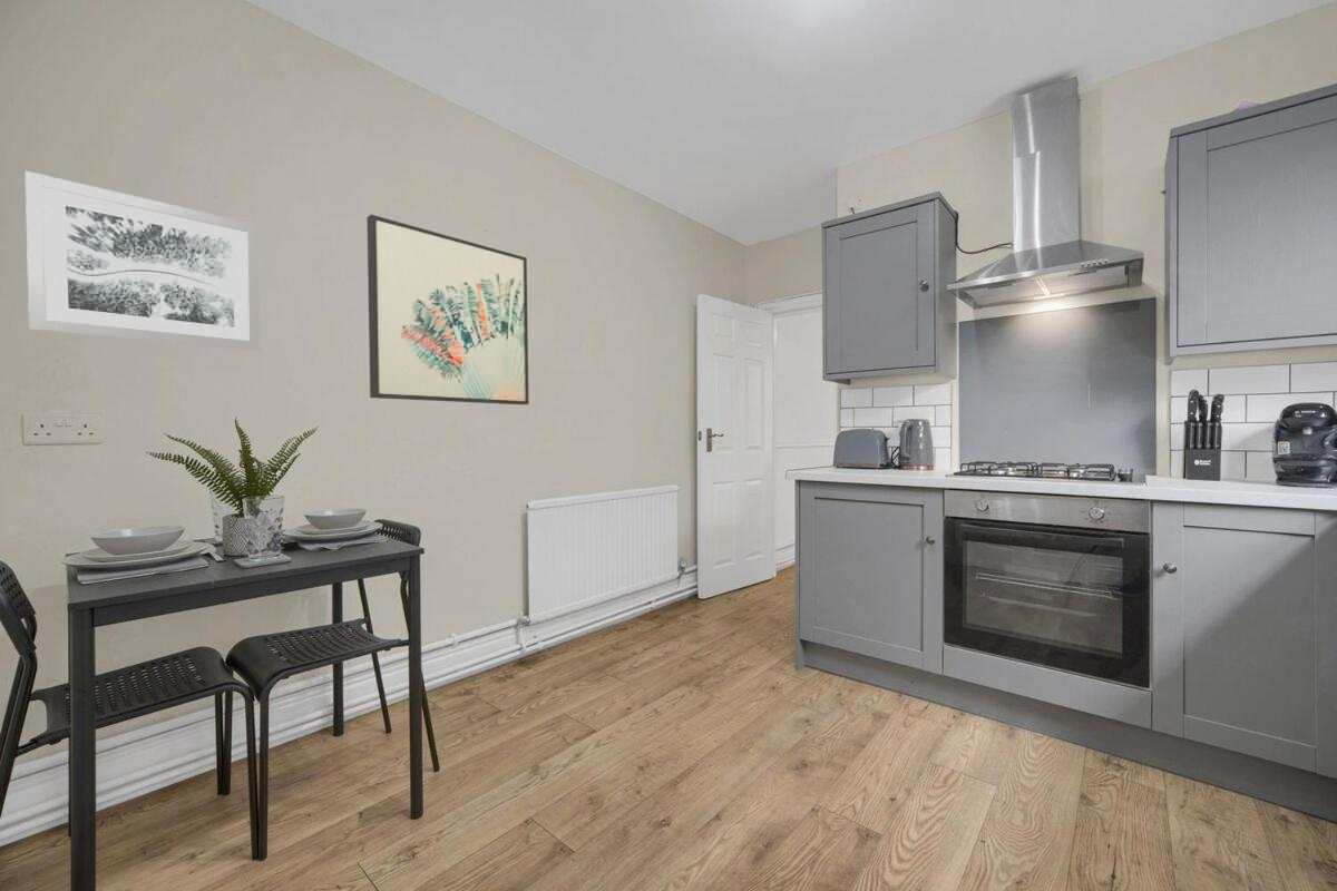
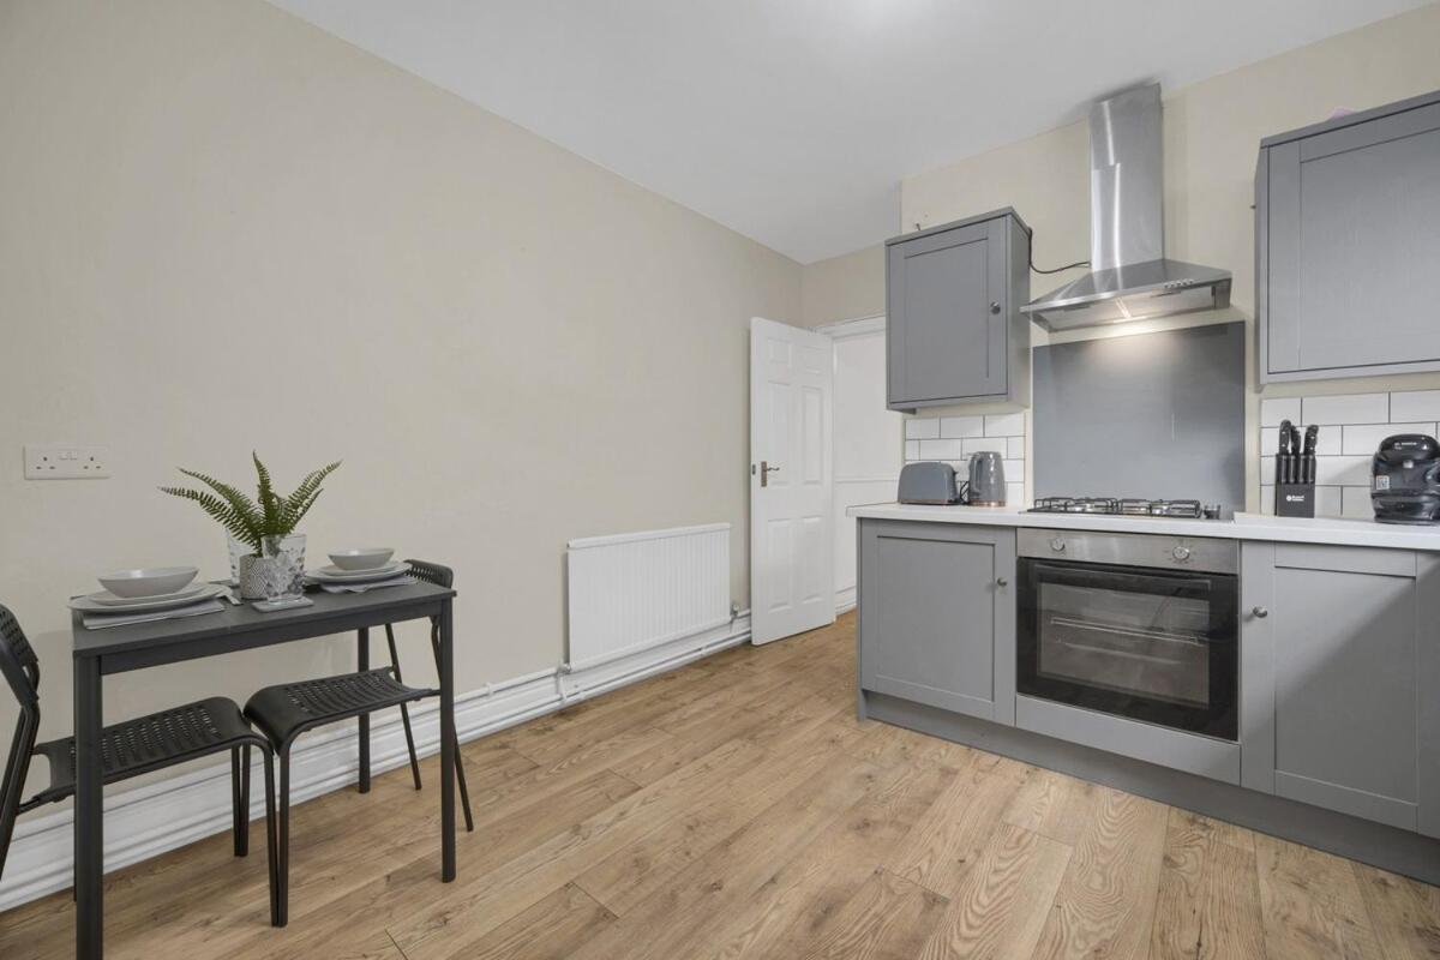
- wall art [25,170,262,352]
- wall art [365,214,530,405]
